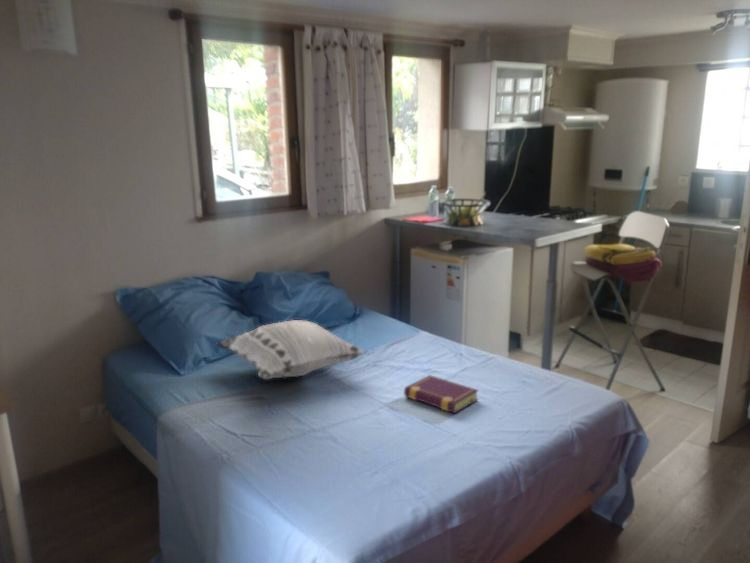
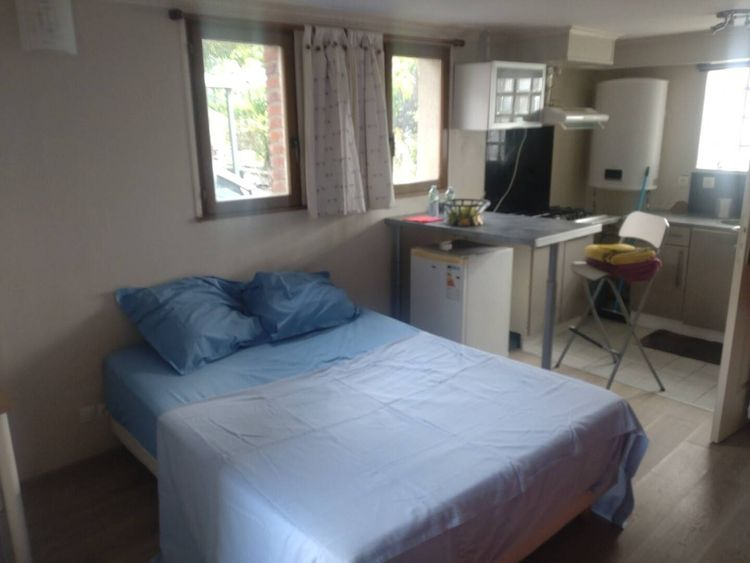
- decorative pillow [215,319,368,381]
- book [403,374,479,414]
